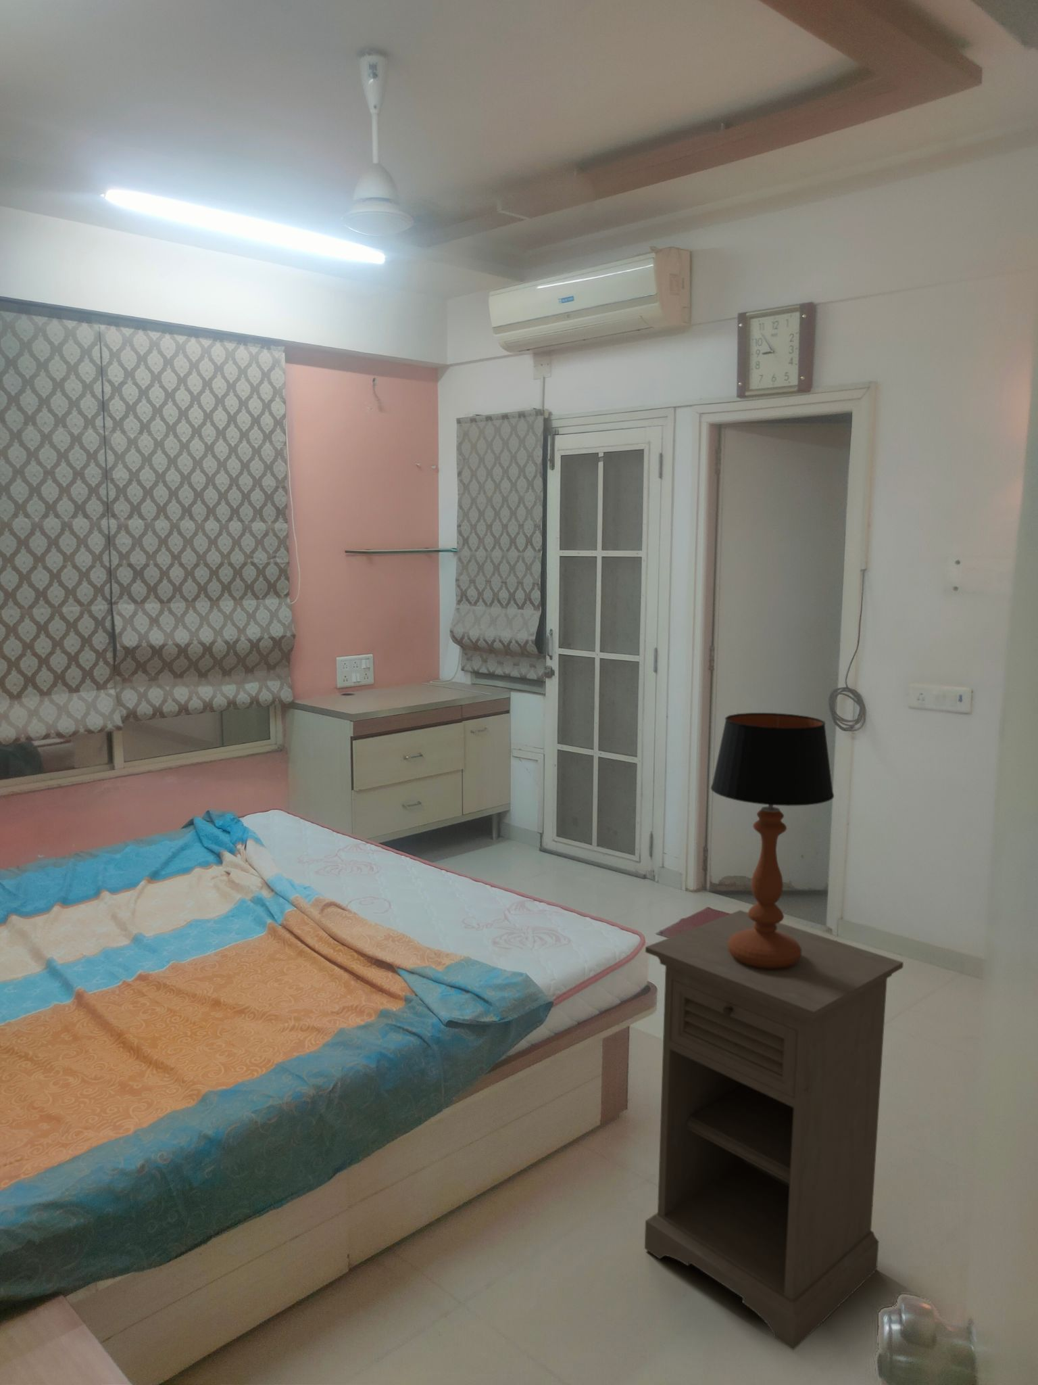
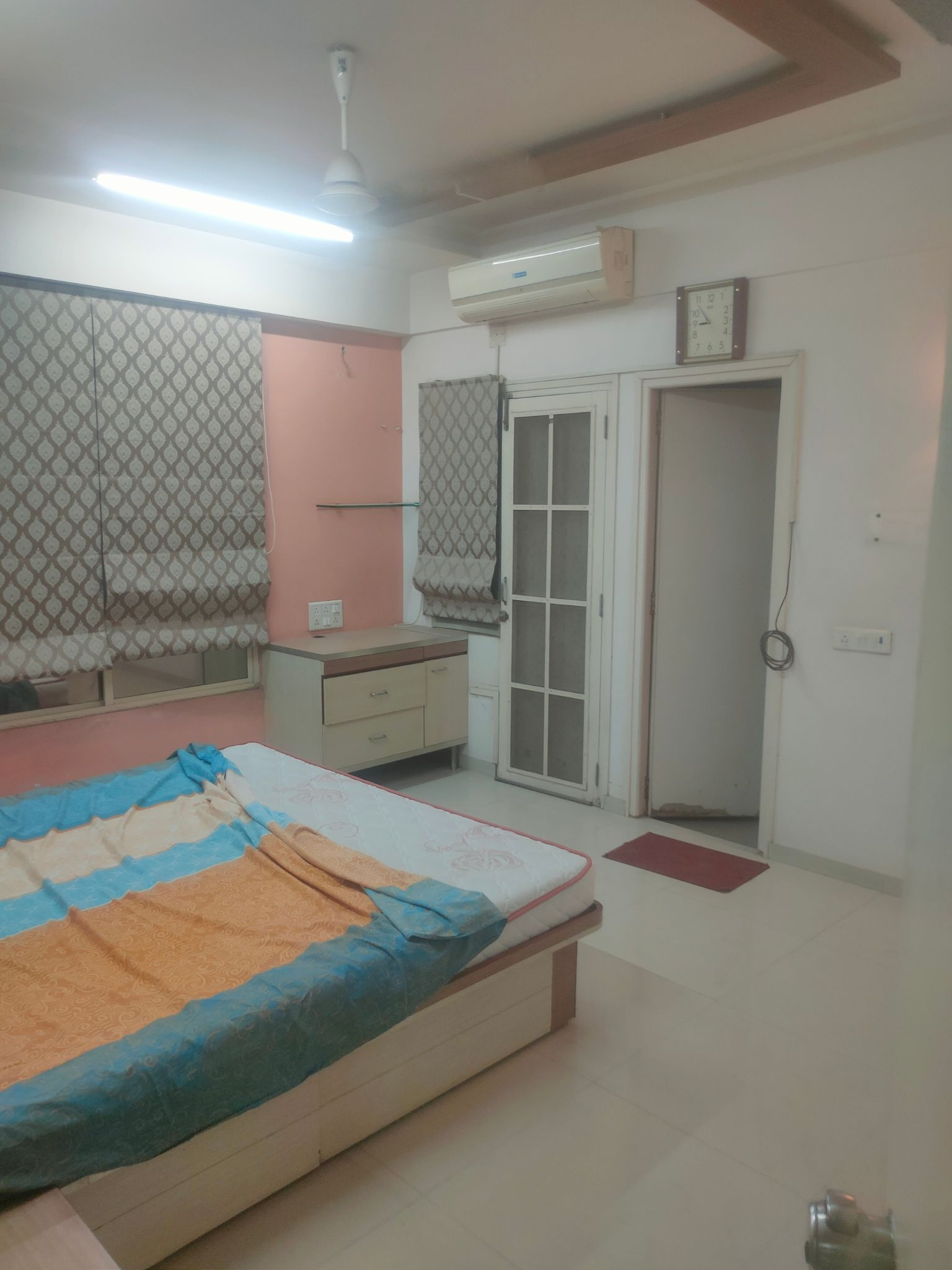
- table lamp [710,712,834,970]
- nightstand [644,910,904,1350]
